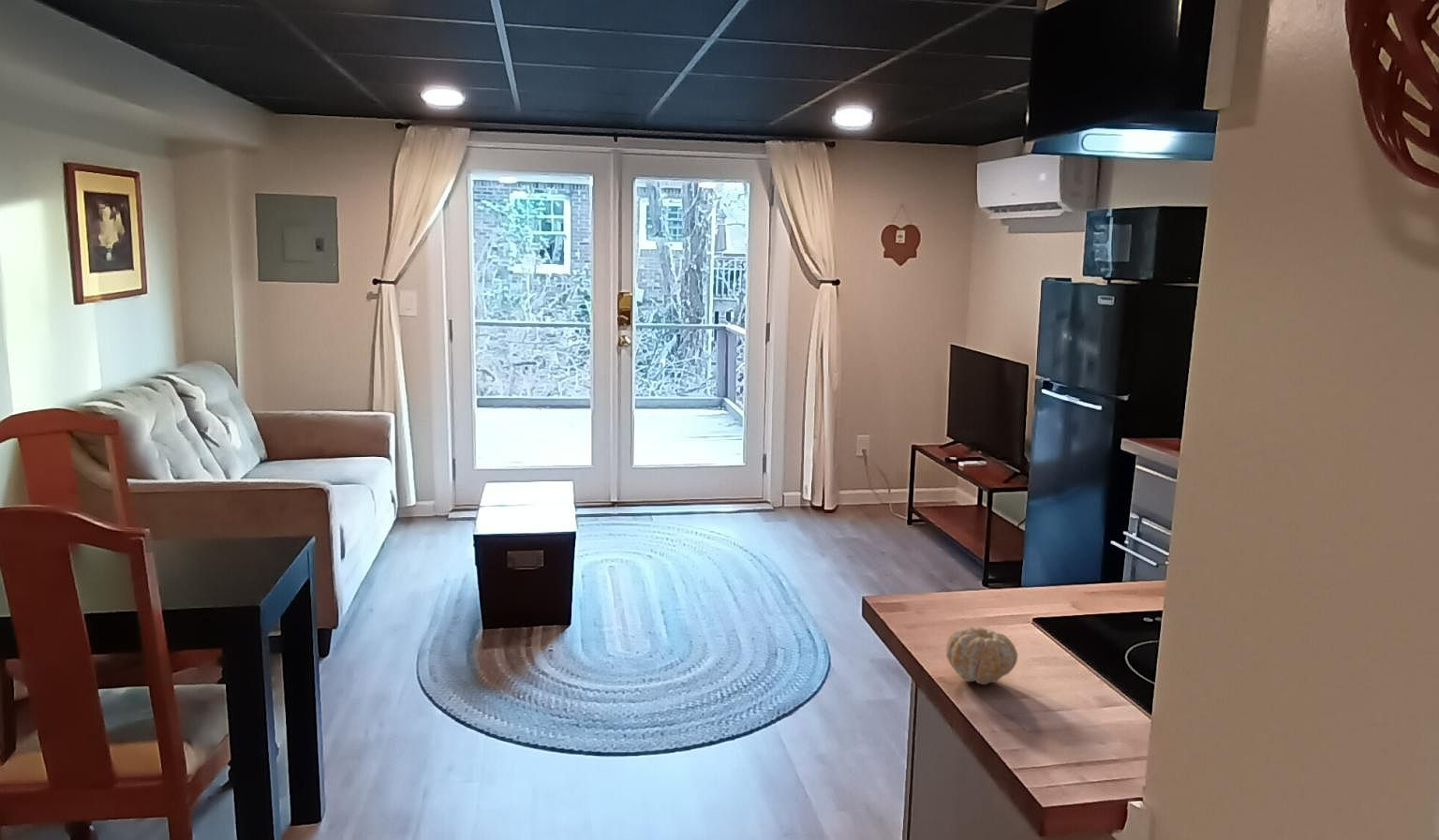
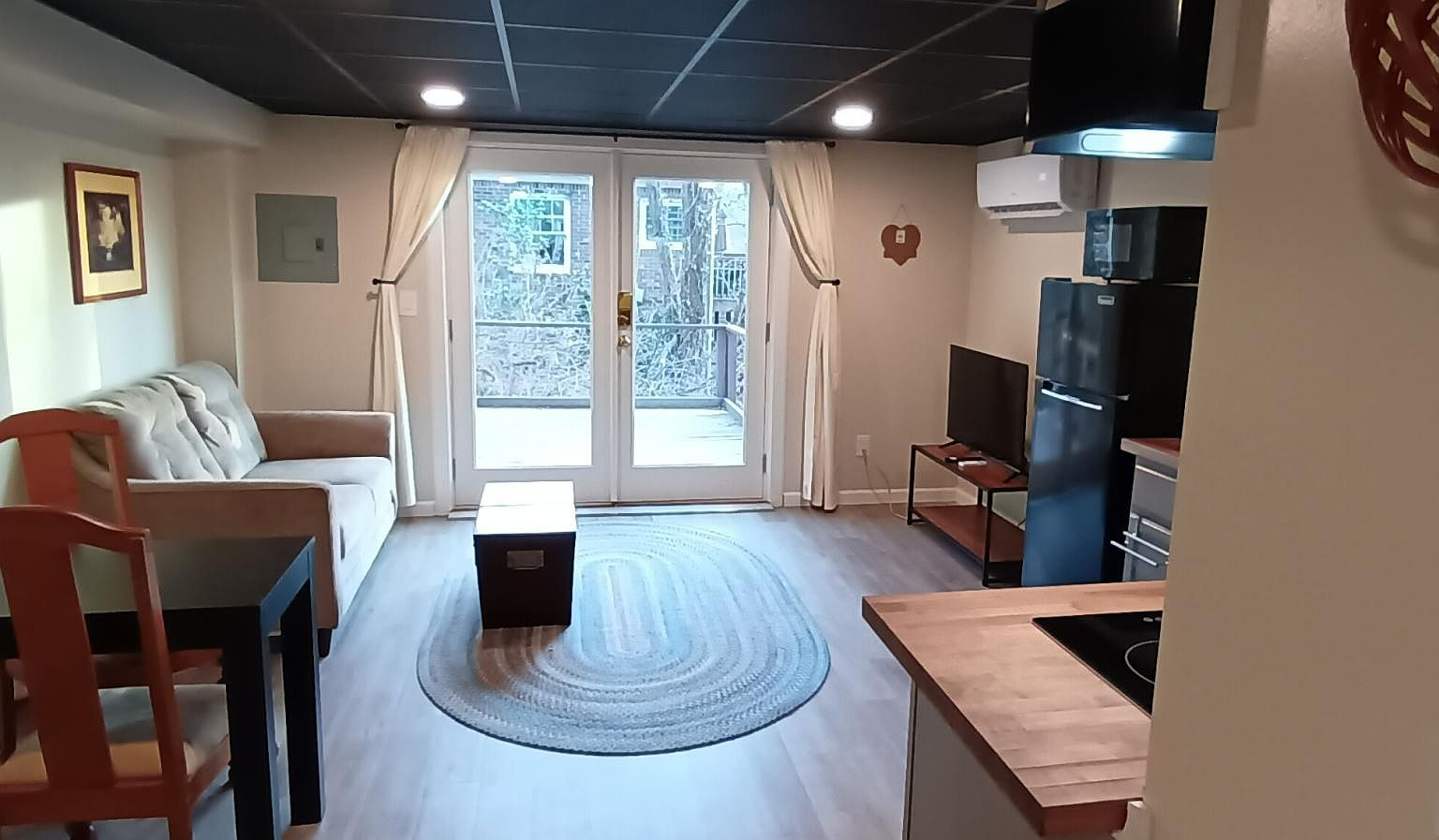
- fruit [945,626,1018,685]
